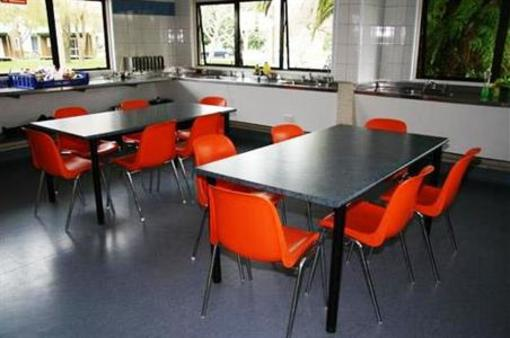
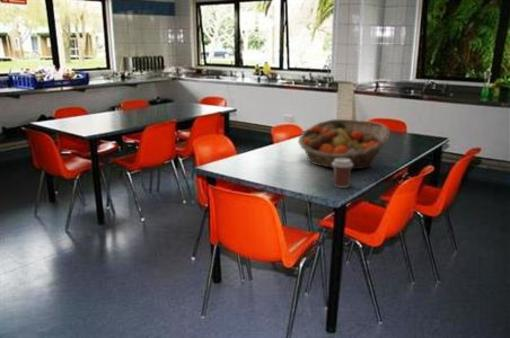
+ fruit basket [297,118,391,170]
+ coffee cup [332,158,353,189]
